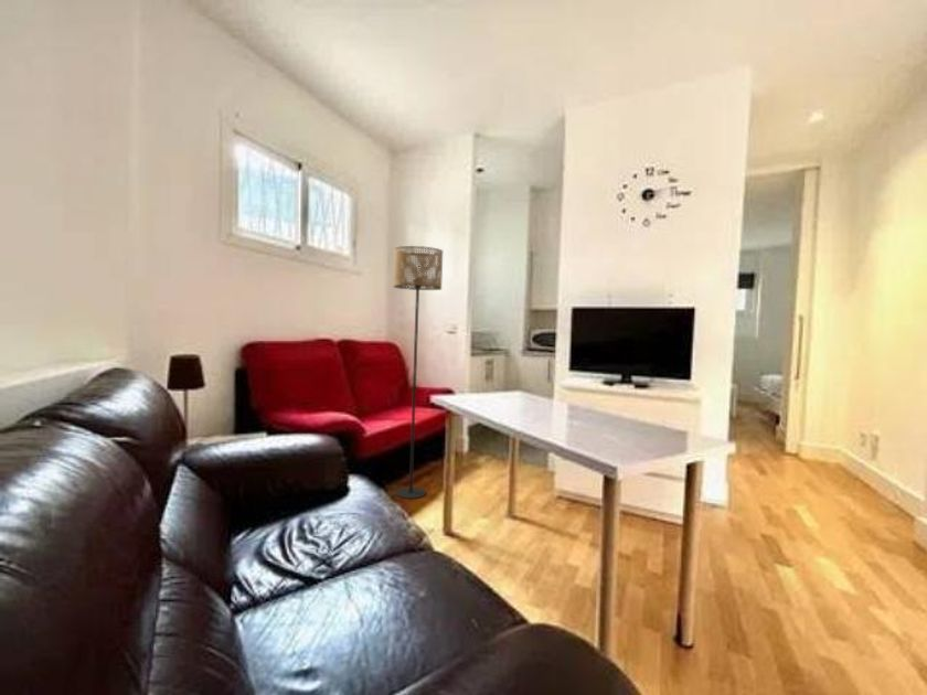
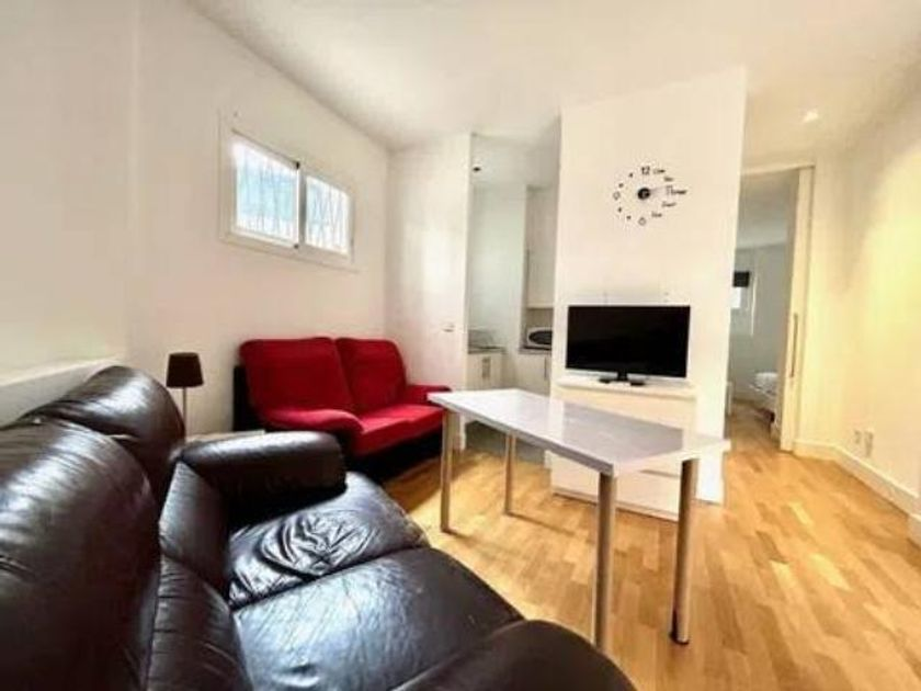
- floor lamp [393,245,444,500]
